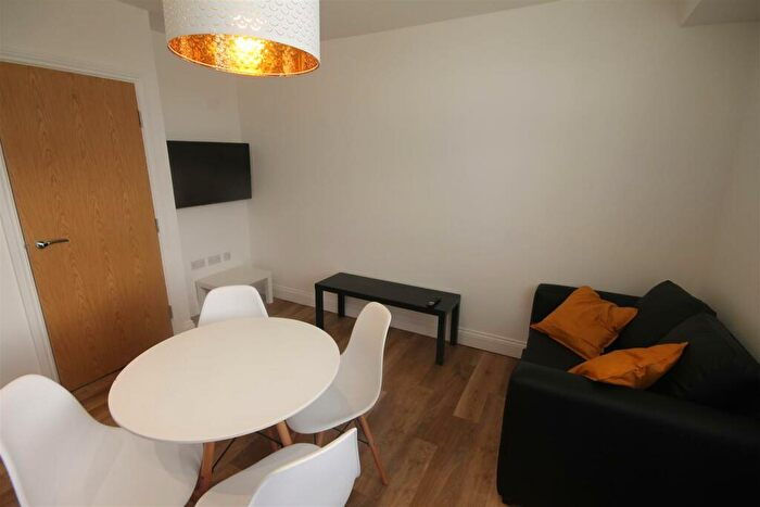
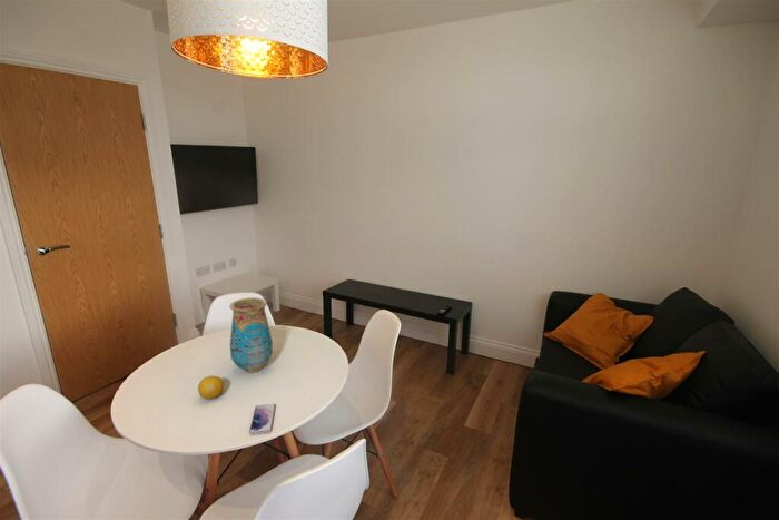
+ fruit [197,374,225,400]
+ smartphone [248,403,276,435]
+ vase [228,296,274,373]
